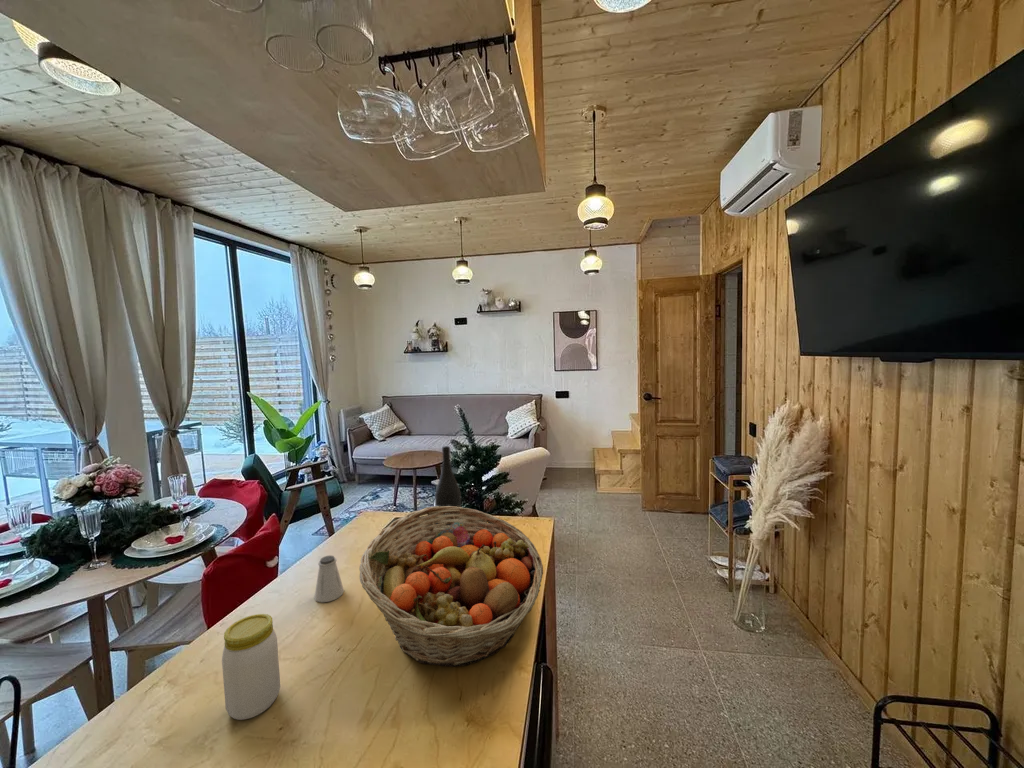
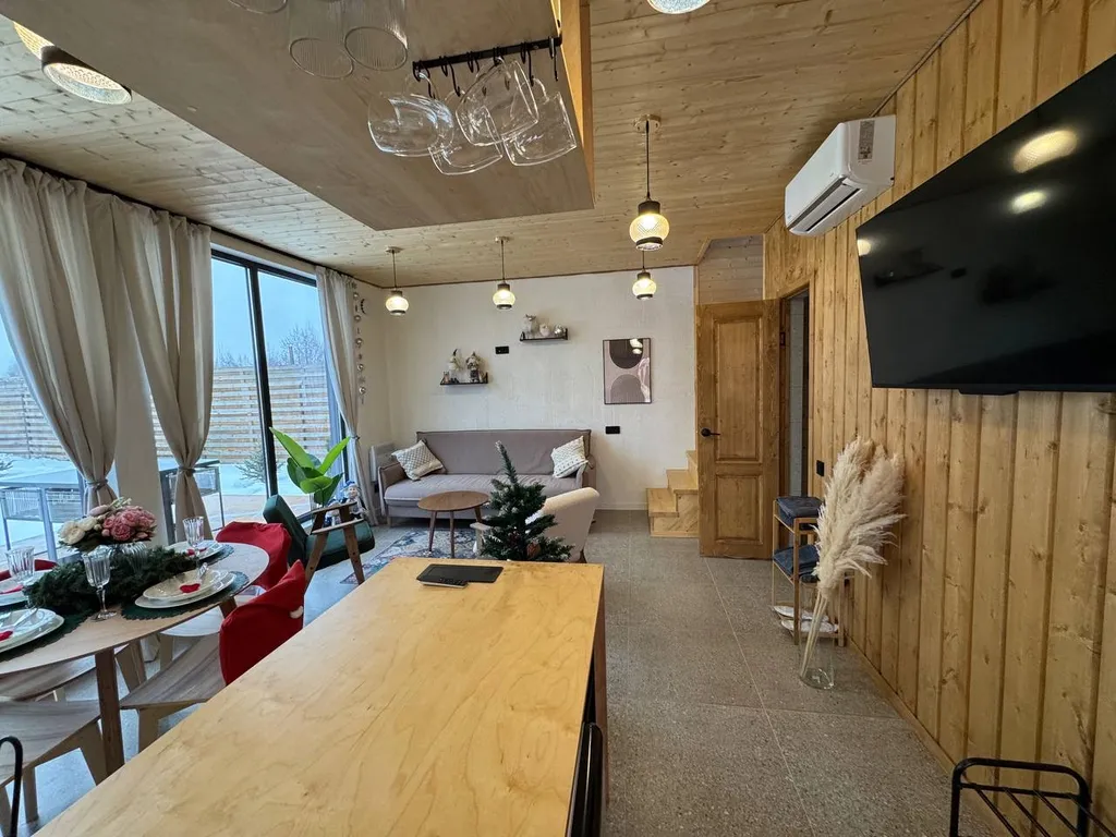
- fruit basket [358,505,544,668]
- jar [221,613,281,721]
- saltshaker [313,554,345,603]
- wine bottle [434,445,462,525]
